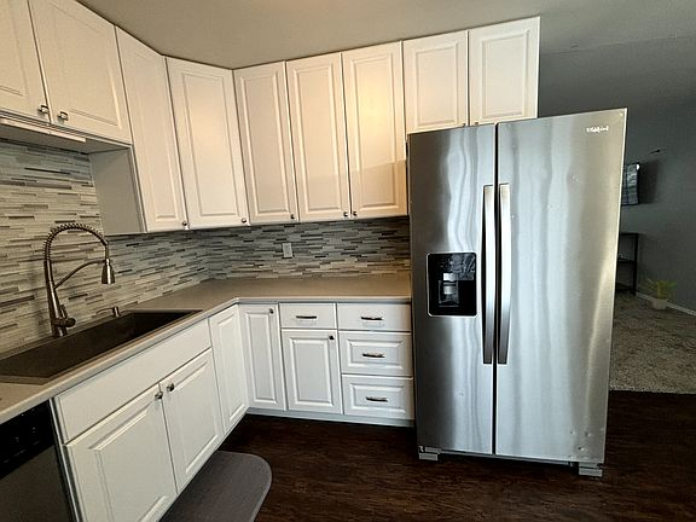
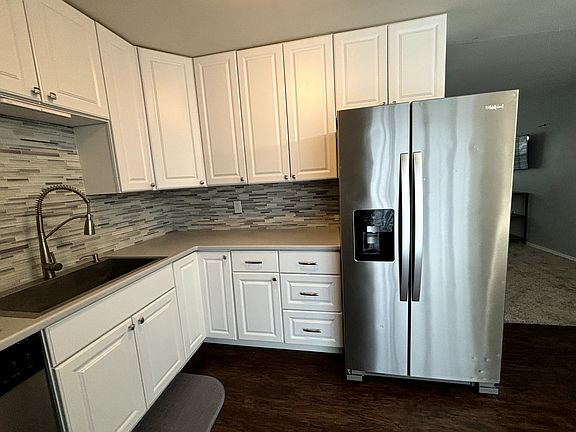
- potted plant [637,277,682,312]
